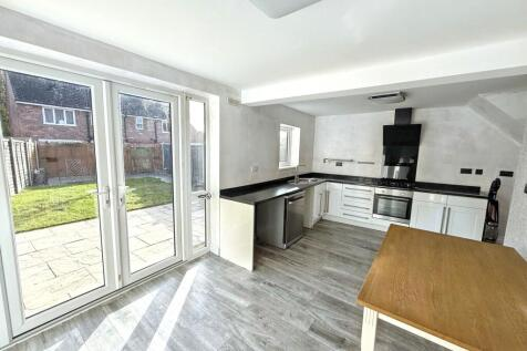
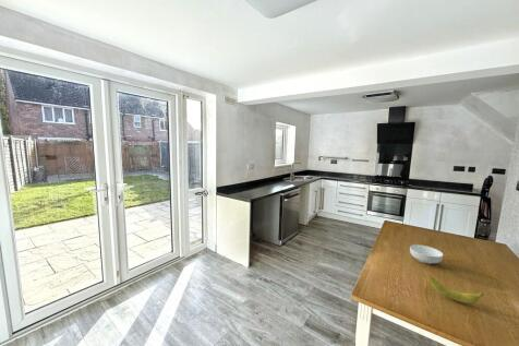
+ banana [429,275,485,305]
+ cereal bowl [409,243,444,265]
